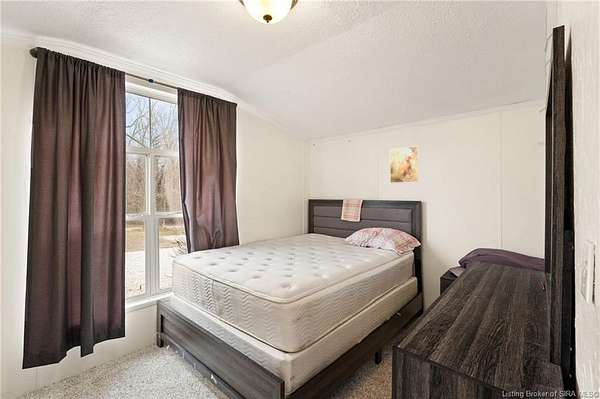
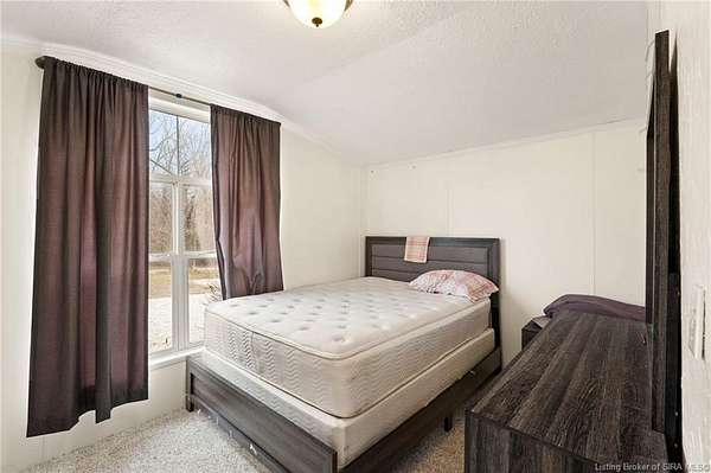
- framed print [389,145,420,184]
